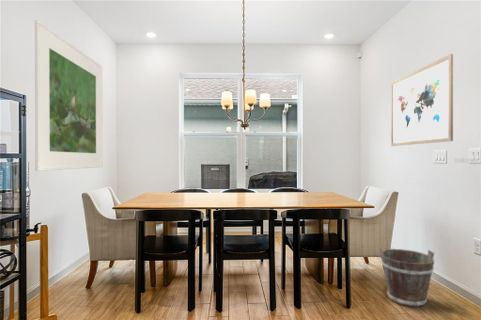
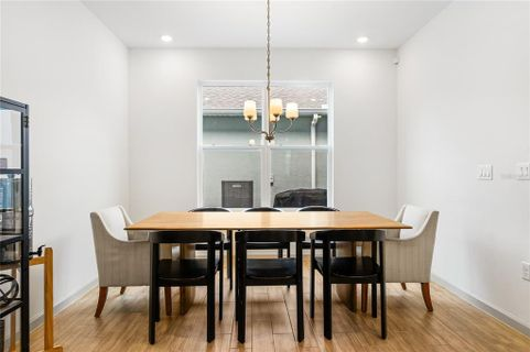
- wall art [390,53,454,147]
- bucket [379,248,435,308]
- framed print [34,19,104,172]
